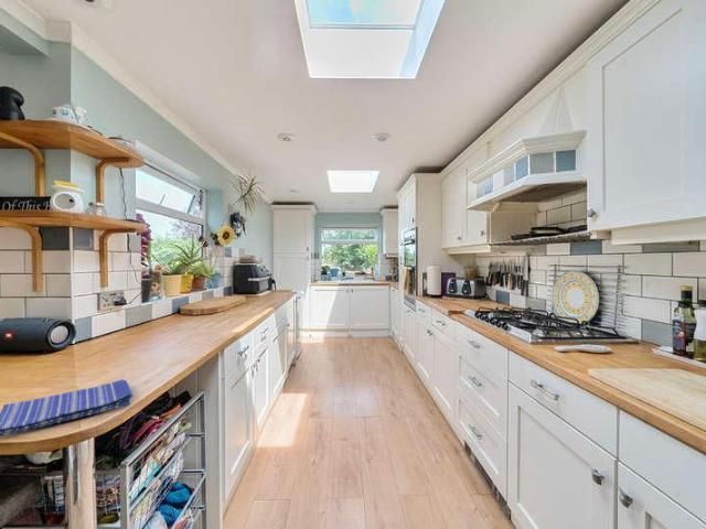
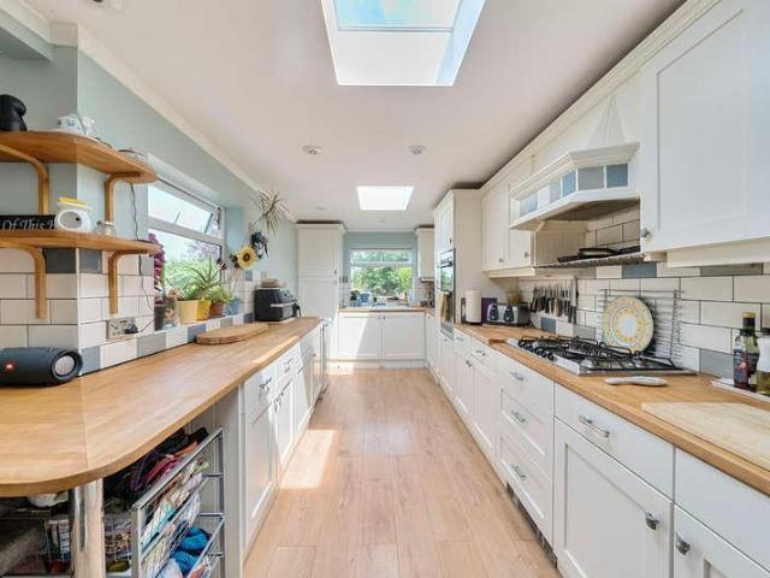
- dish towel [0,378,135,438]
